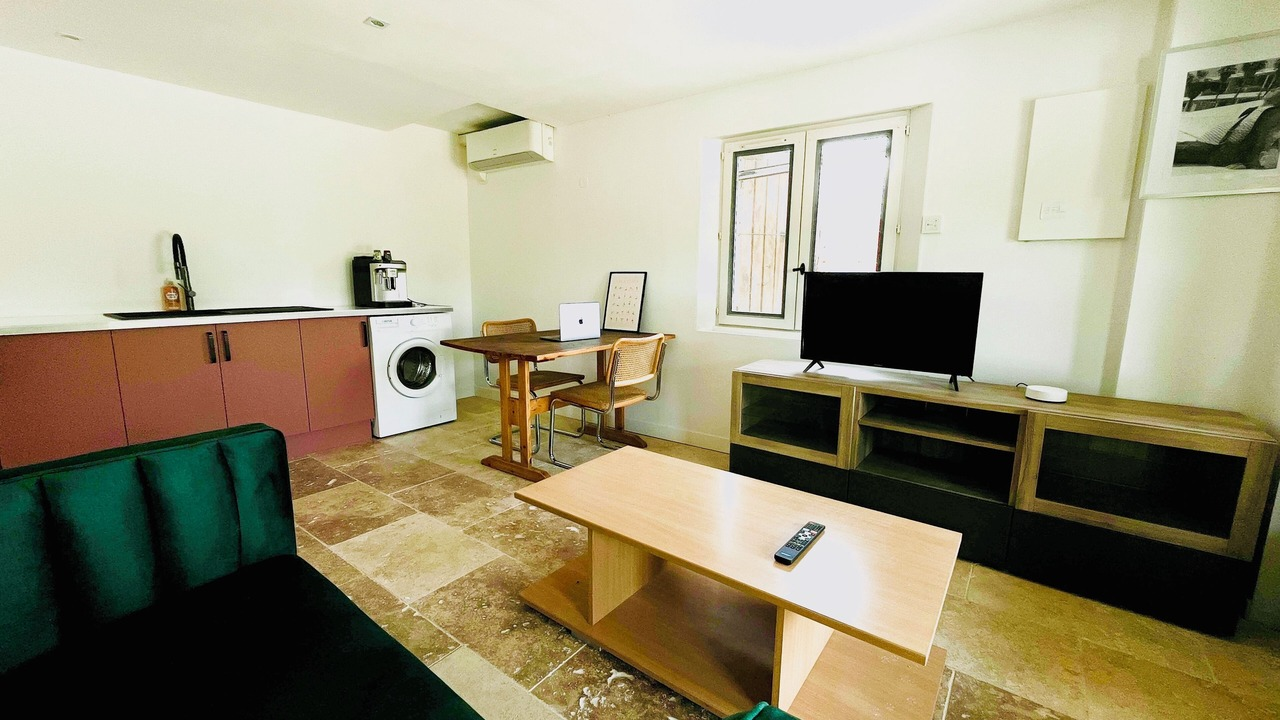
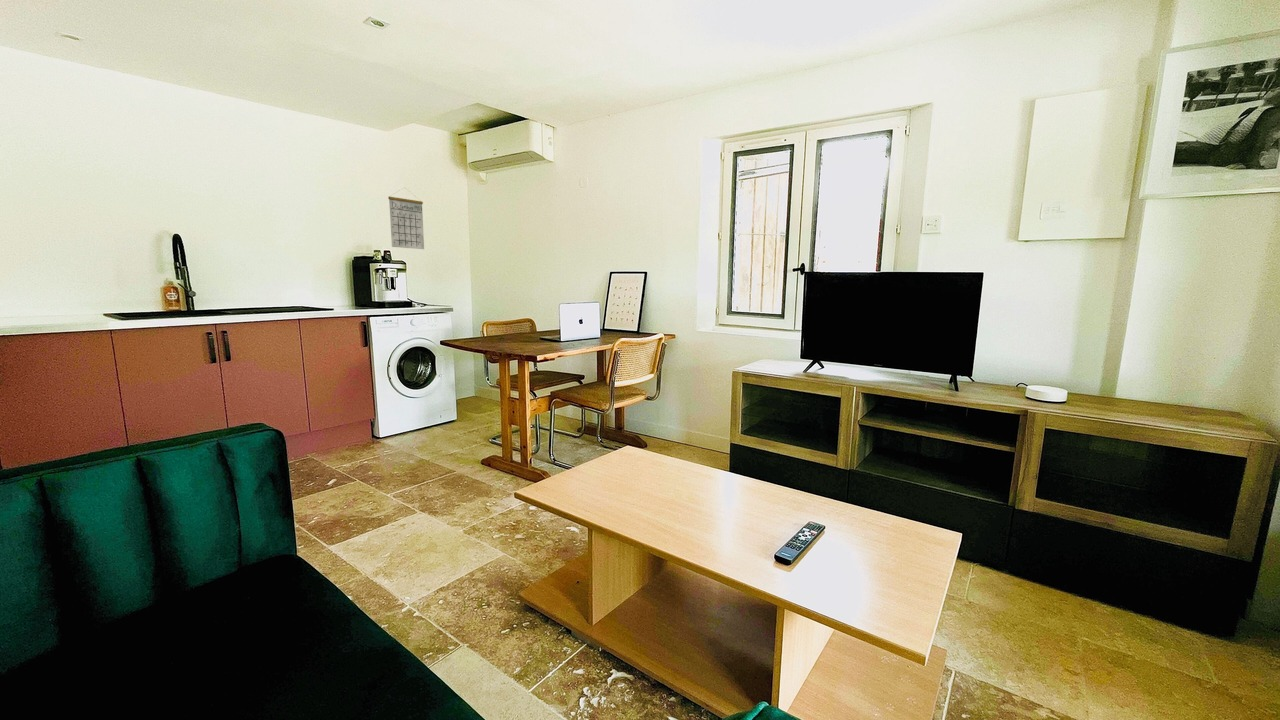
+ calendar [387,186,425,250]
